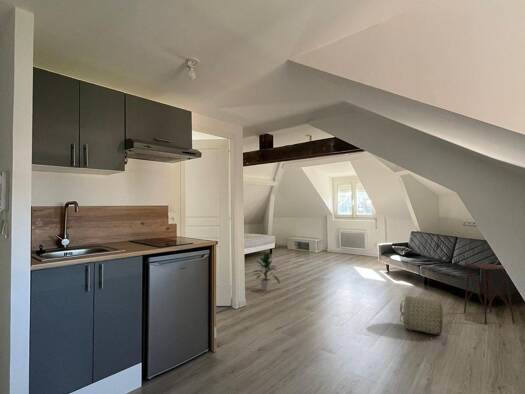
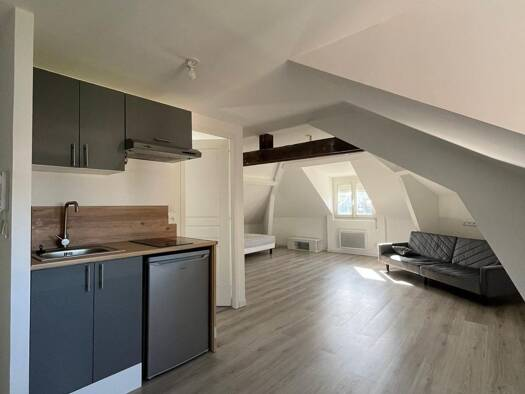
- basket [399,293,444,339]
- side table [463,262,516,325]
- indoor plant [251,250,281,292]
